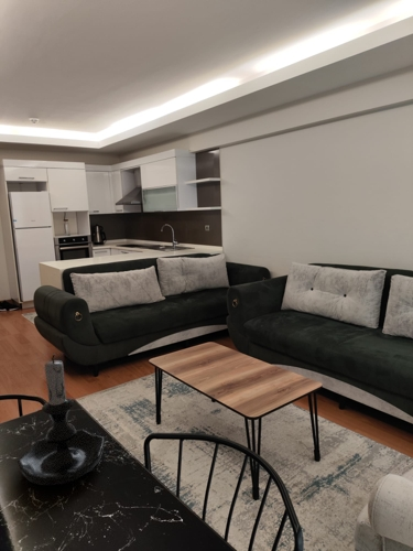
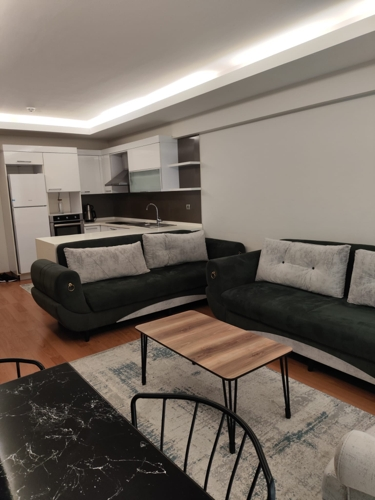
- candle holder [17,354,107,486]
